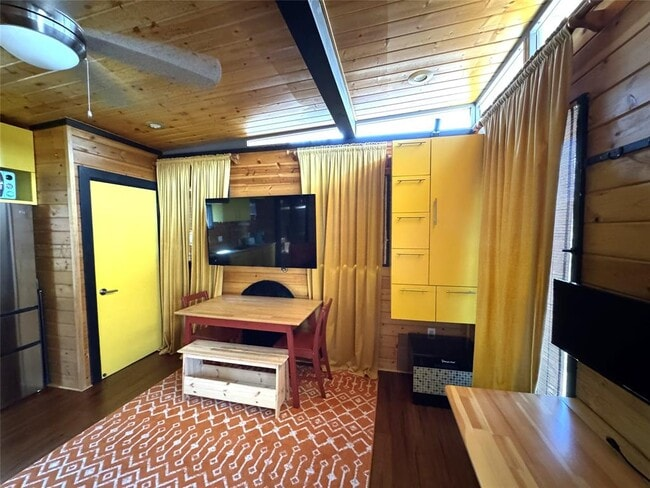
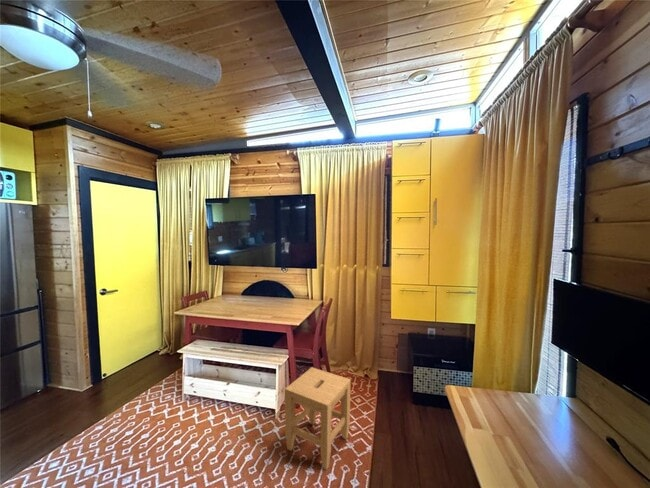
+ stool [284,366,352,471]
